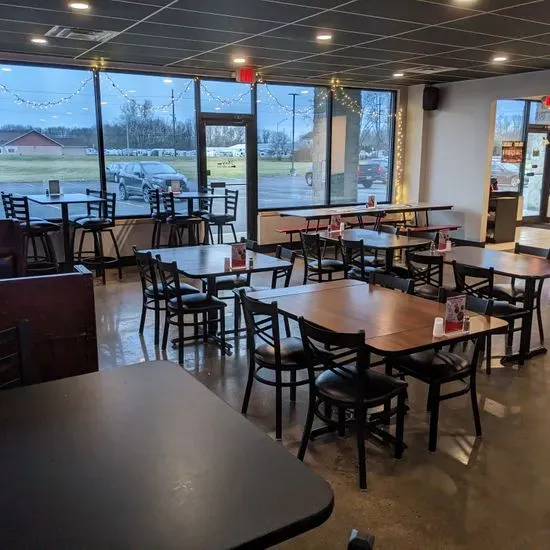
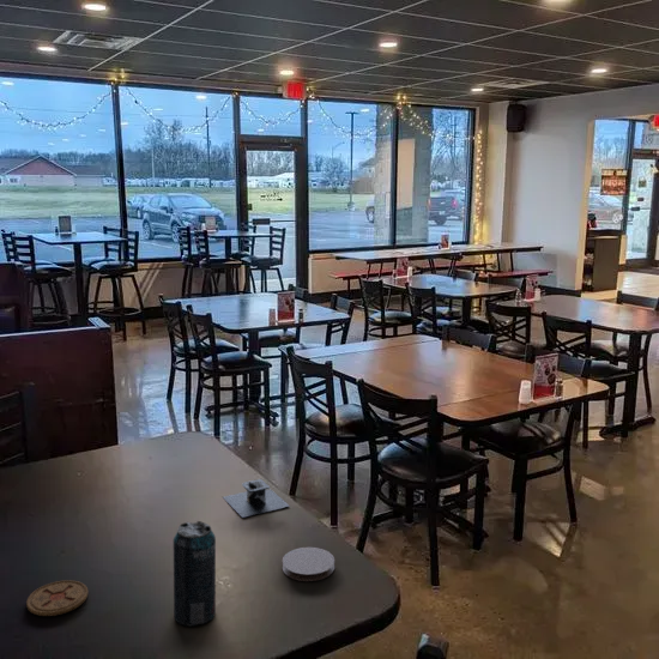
+ architectural model [222,478,290,519]
+ coaster [282,546,335,582]
+ beverage can [173,520,217,628]
+ coaster [25,579,89,617]
